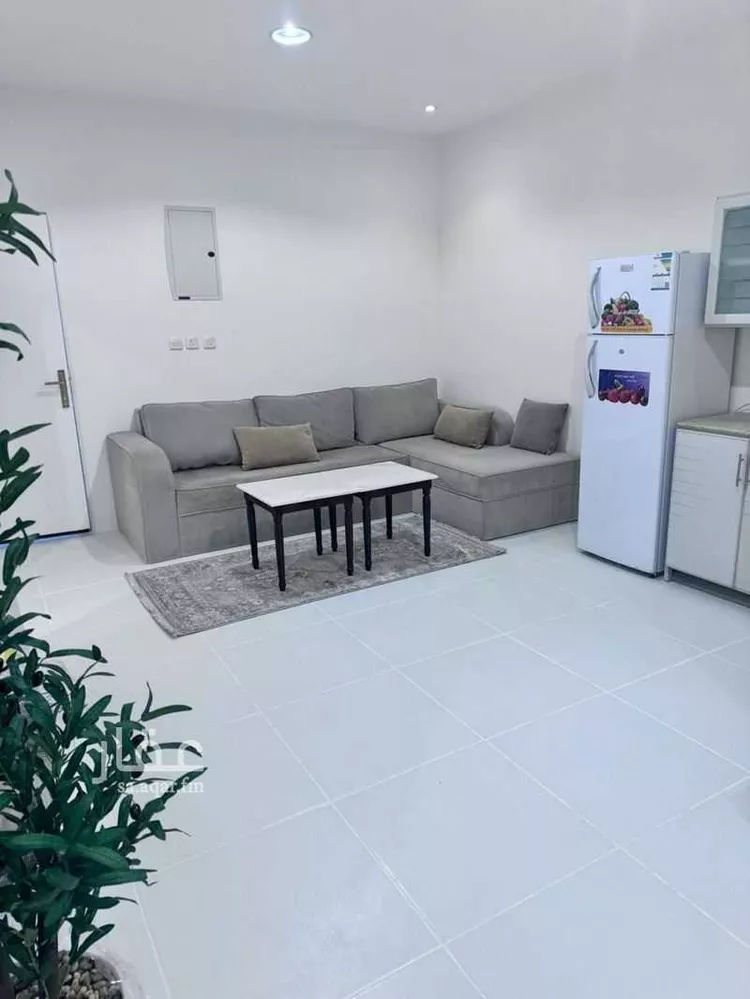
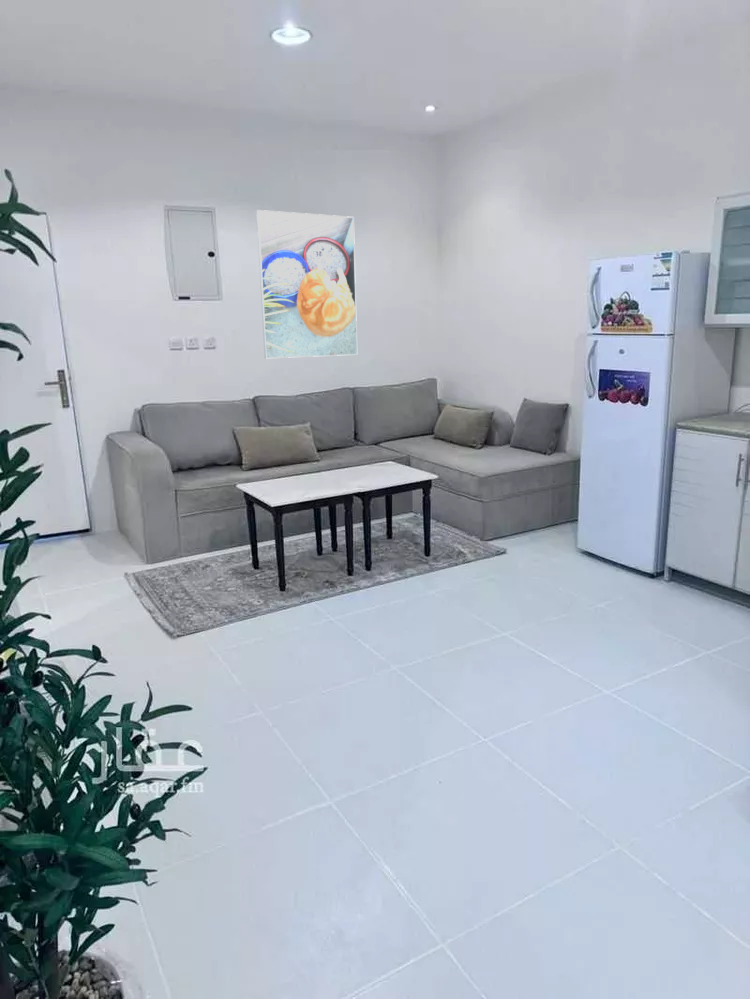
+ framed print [255,209,358,359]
